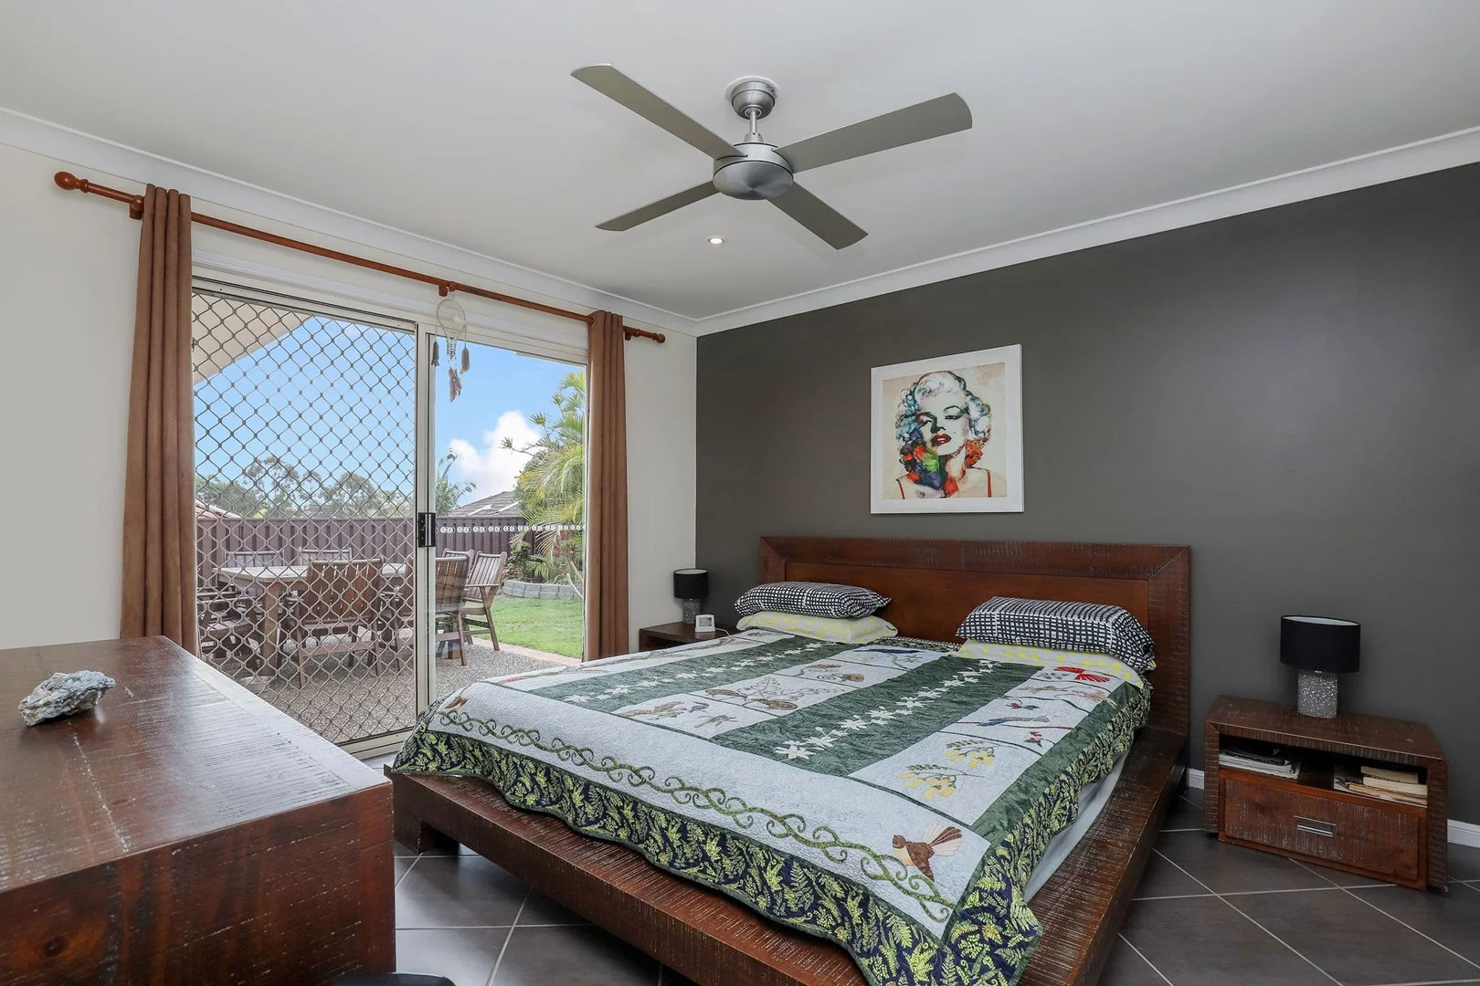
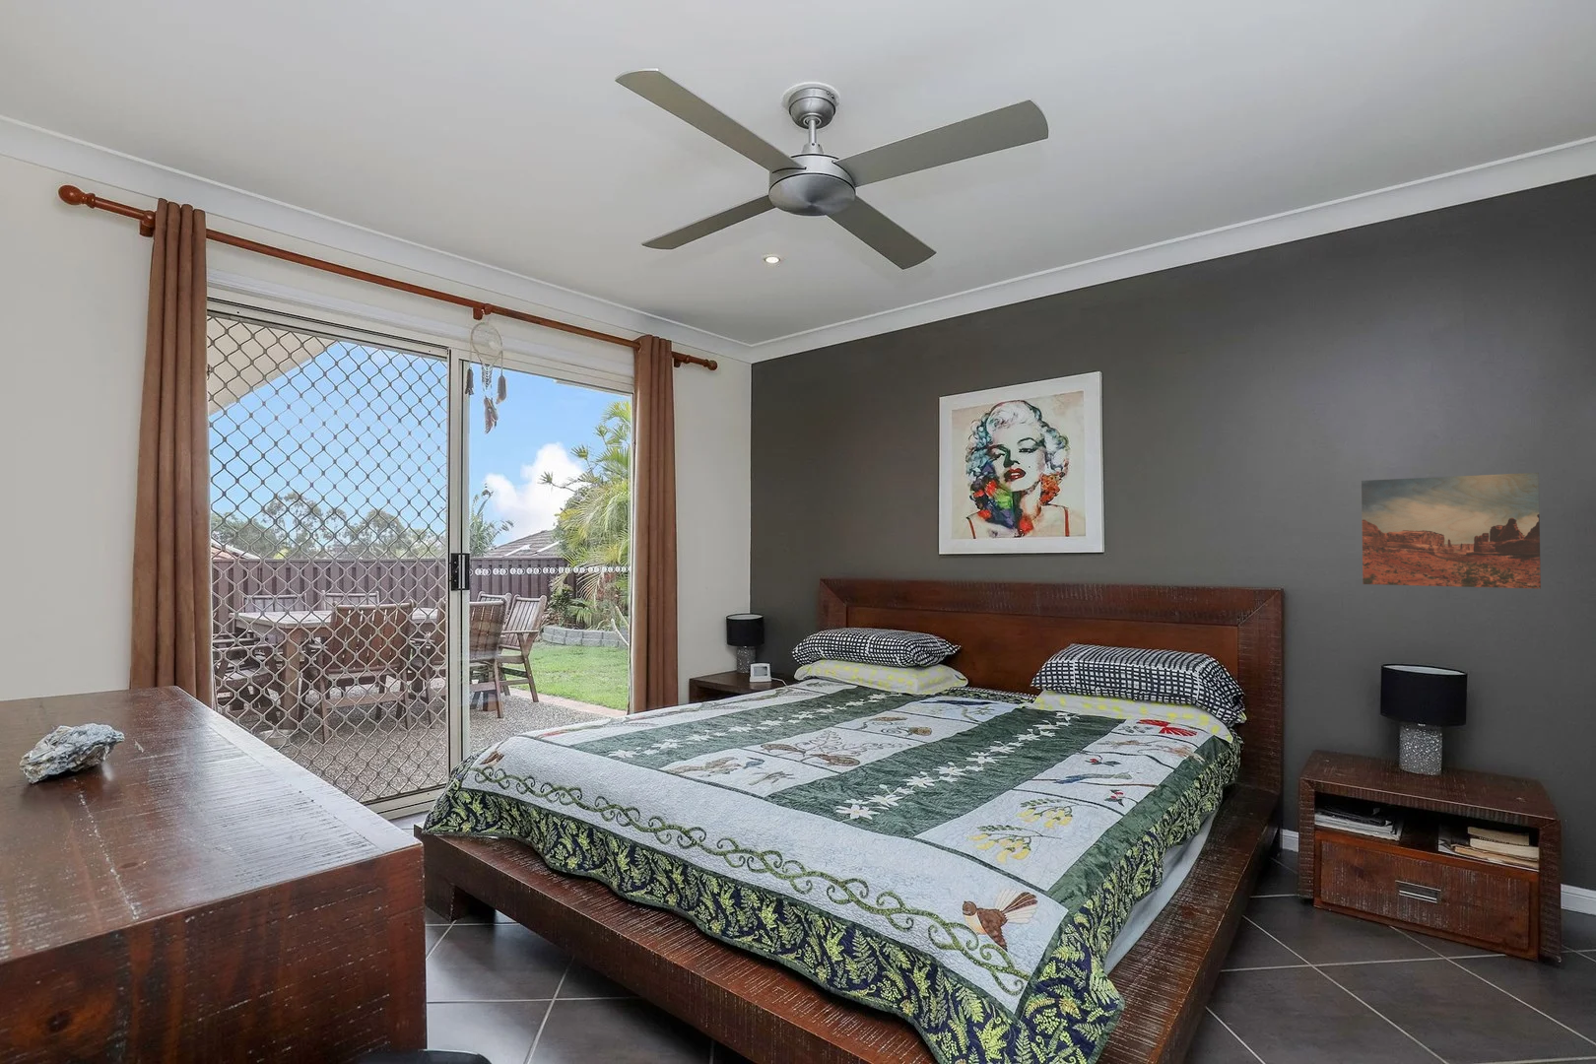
+ wall art [1361,471,1541,590]
